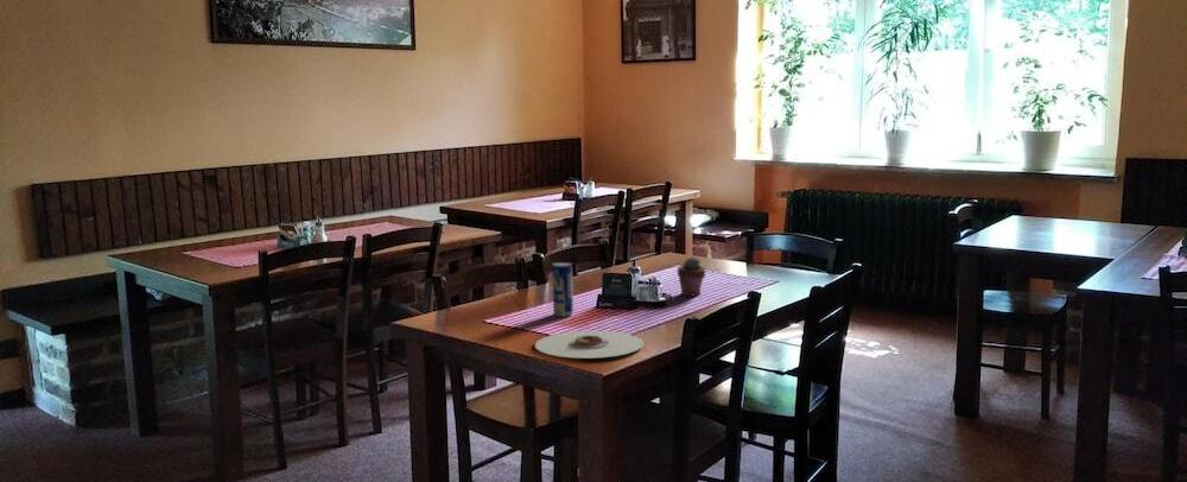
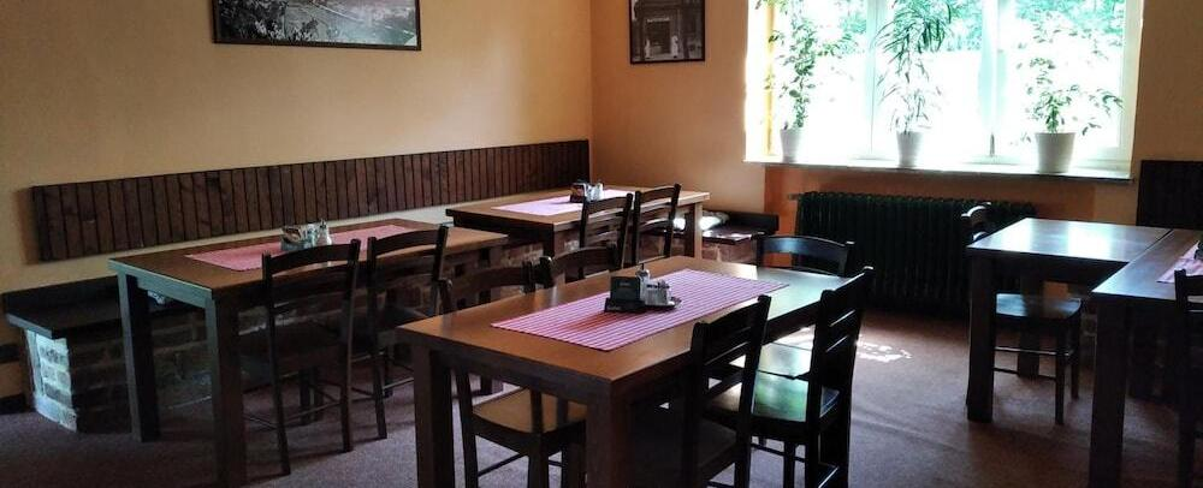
- plate [534,330,645,360]
- potted succulent [677,256,707,297]
- beverage can [551,261,575,318]
